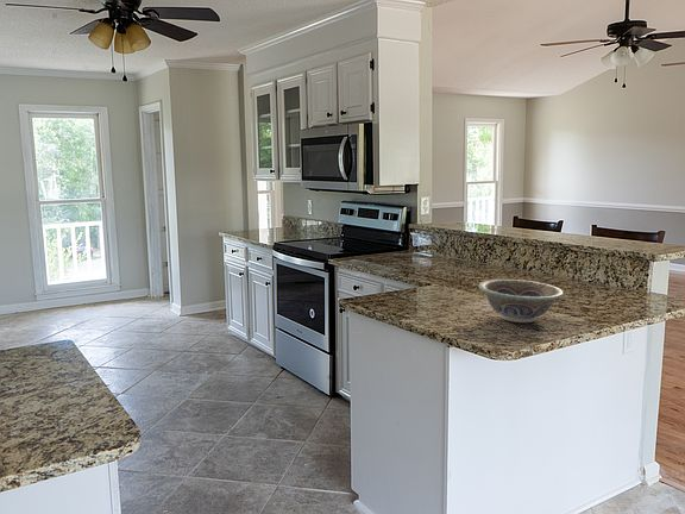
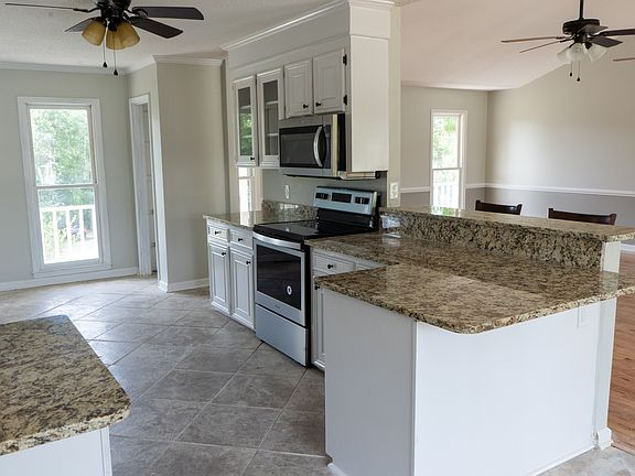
- decorative bowl [477,278,565,324]
